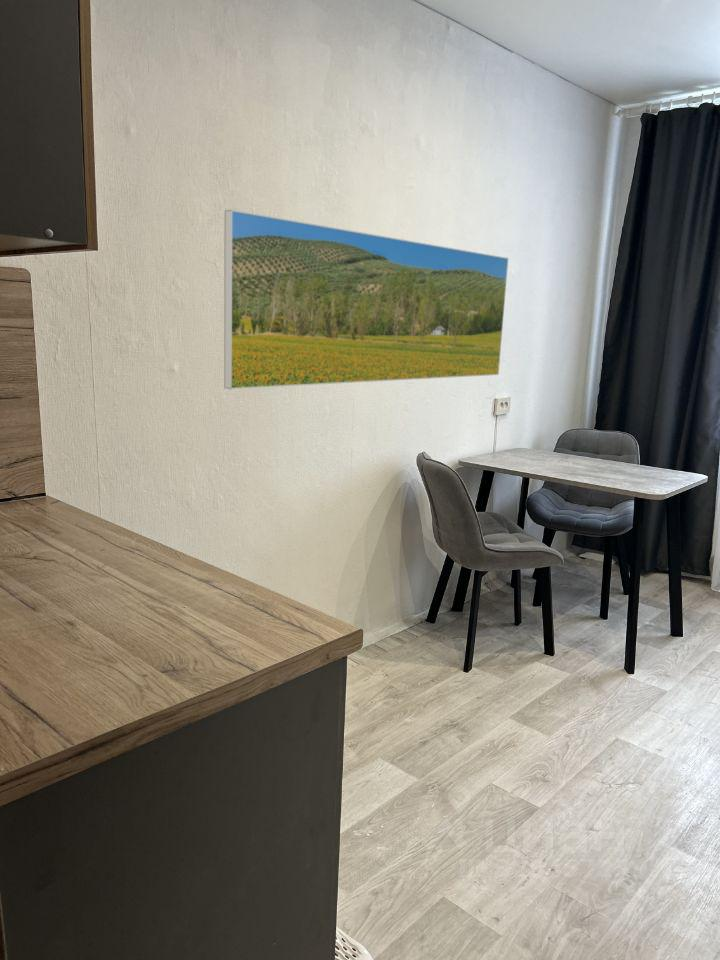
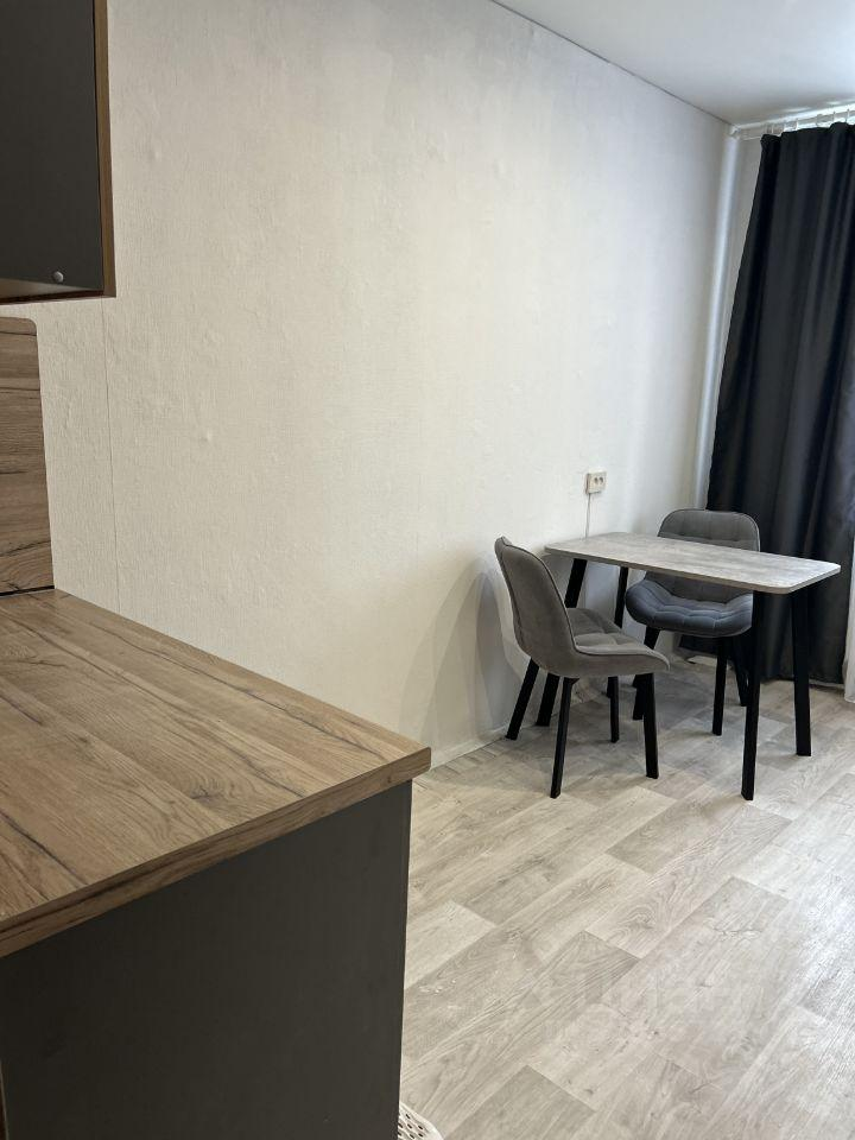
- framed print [223,209,509,390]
